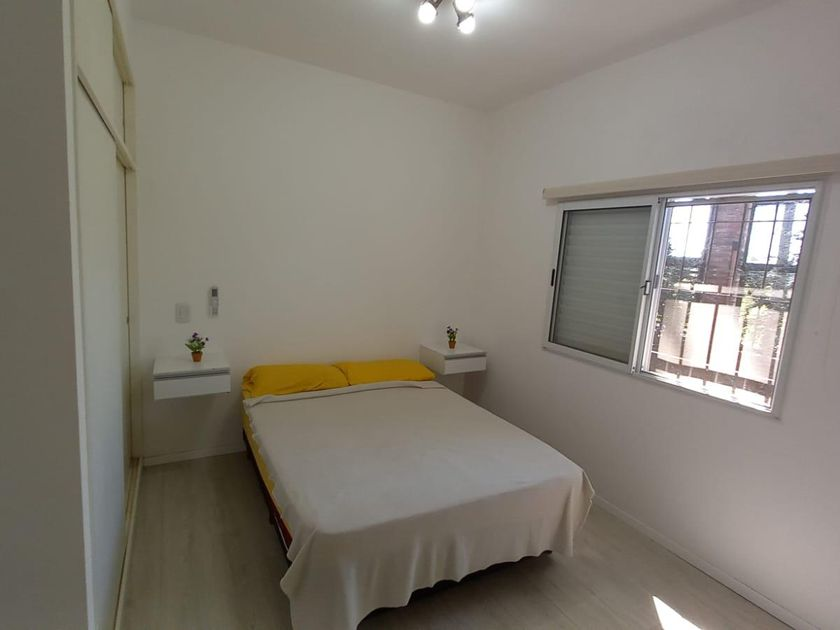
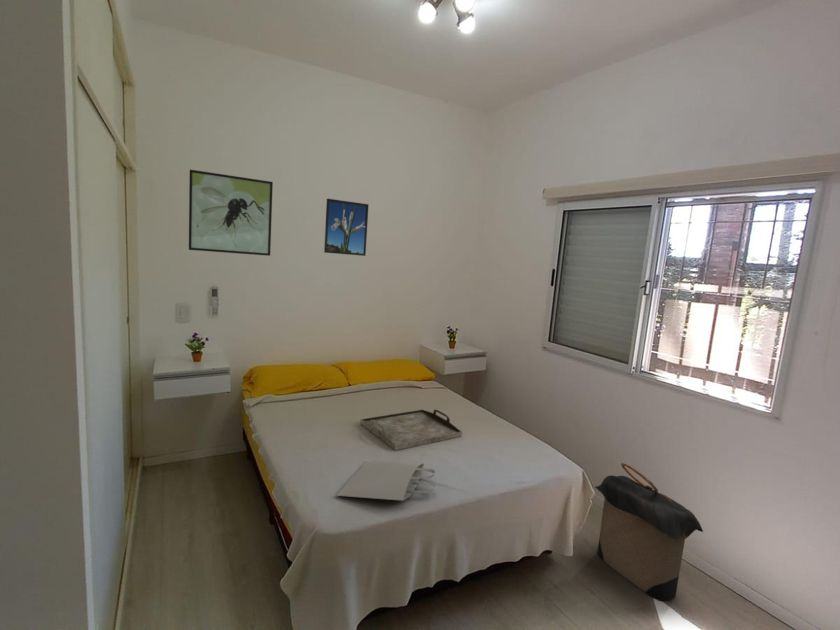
+ tote bag [335,460,437,502]
+ serving tray [359,408,463,451]
+ laundry hamper [594,462,705,602]
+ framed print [188,169,274,257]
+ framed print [323,198,370,257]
